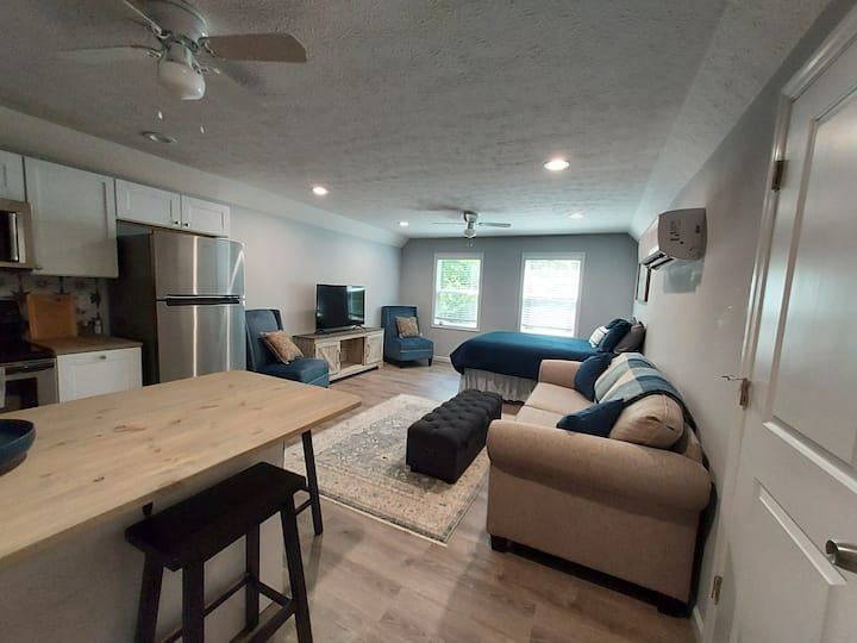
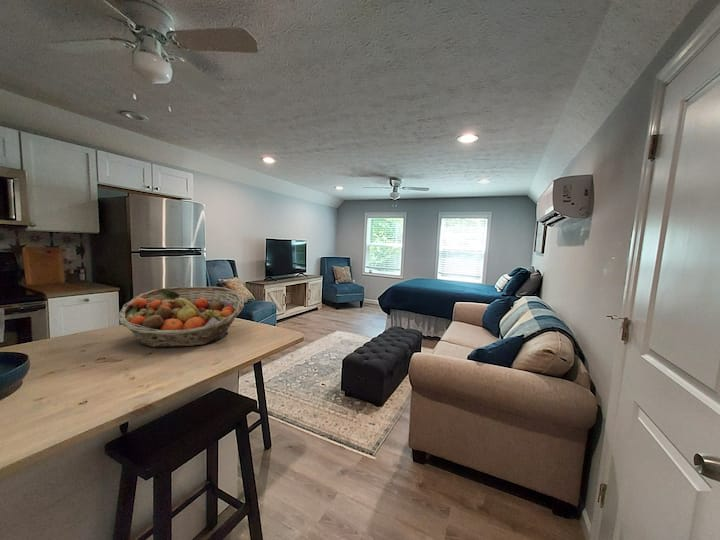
+ fruit basket [117,285,245,349]
